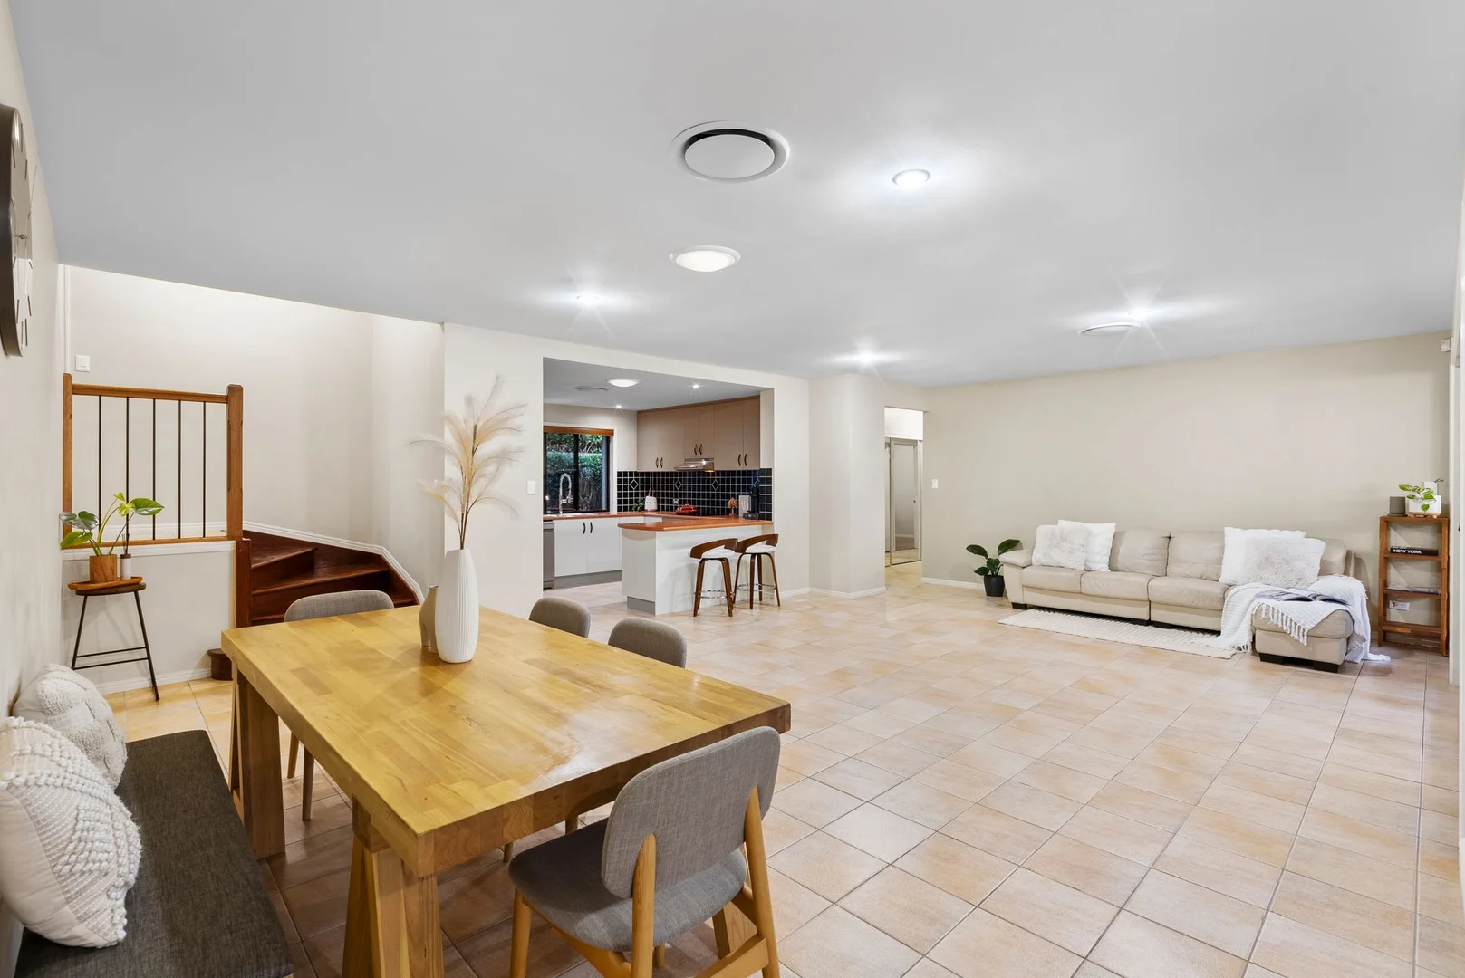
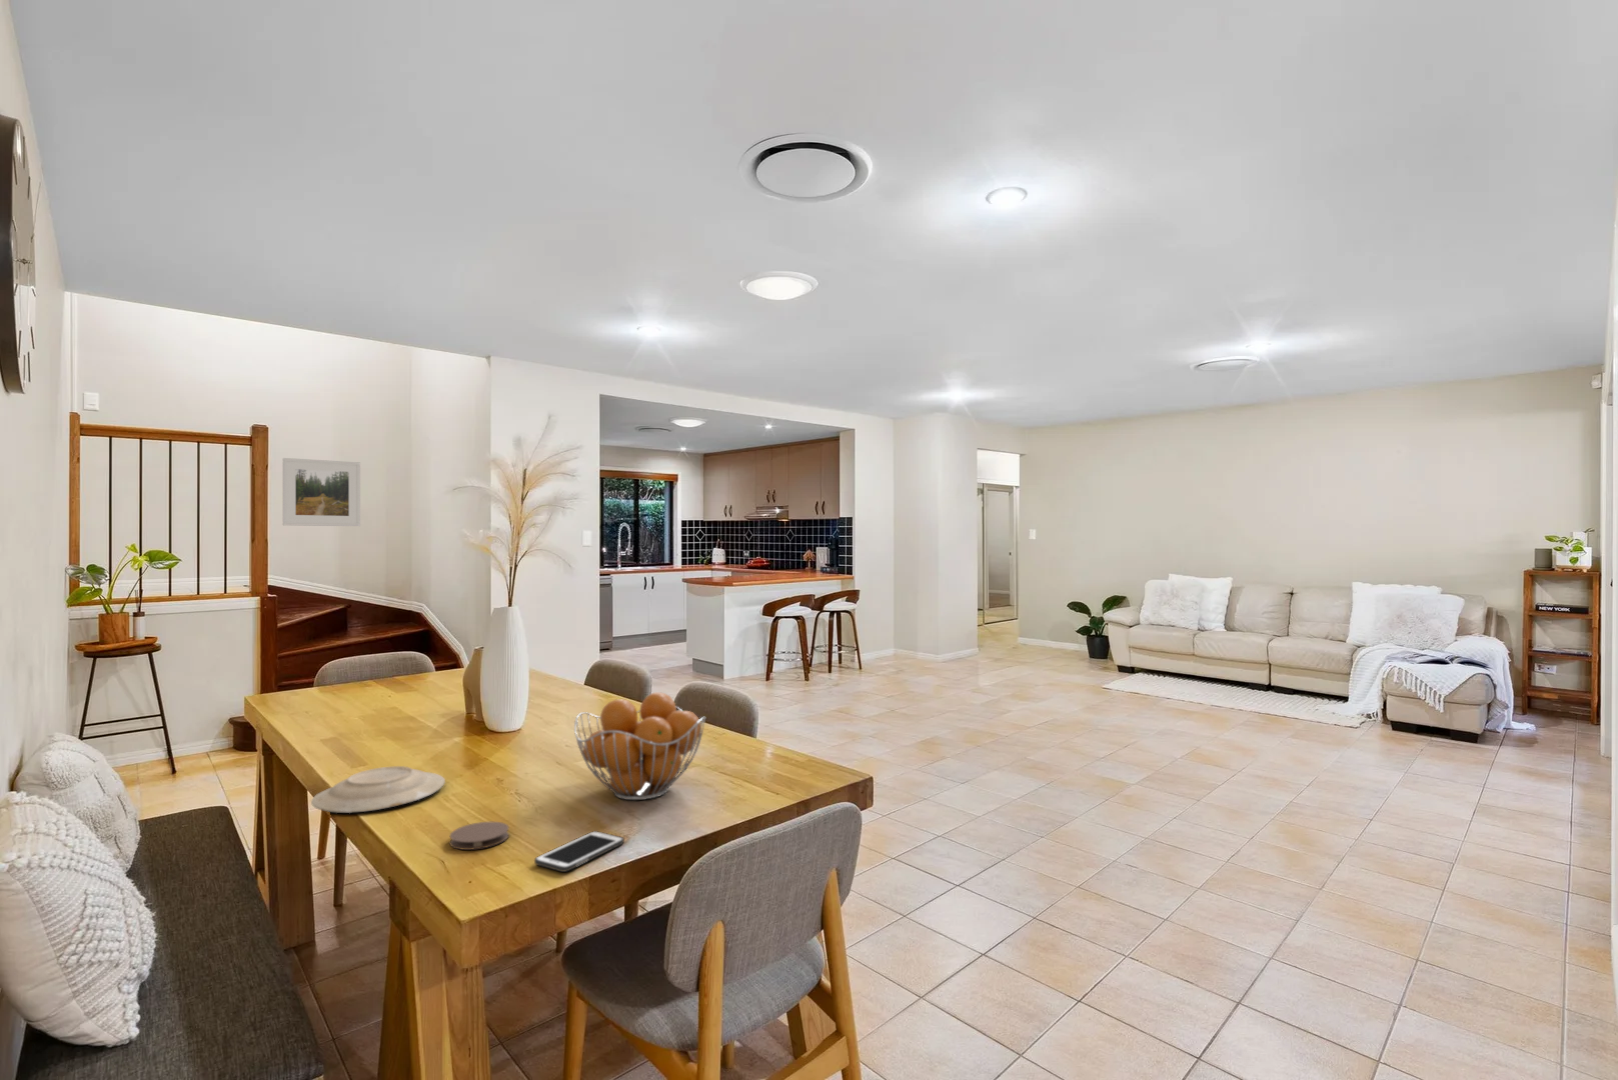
+ cell phone [533,830,626,873]
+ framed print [282,457,362,527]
+ fruit basket [574,691,707,802]
+ plate [310,765,446,814]
+ coaster [450,821,510,851]
